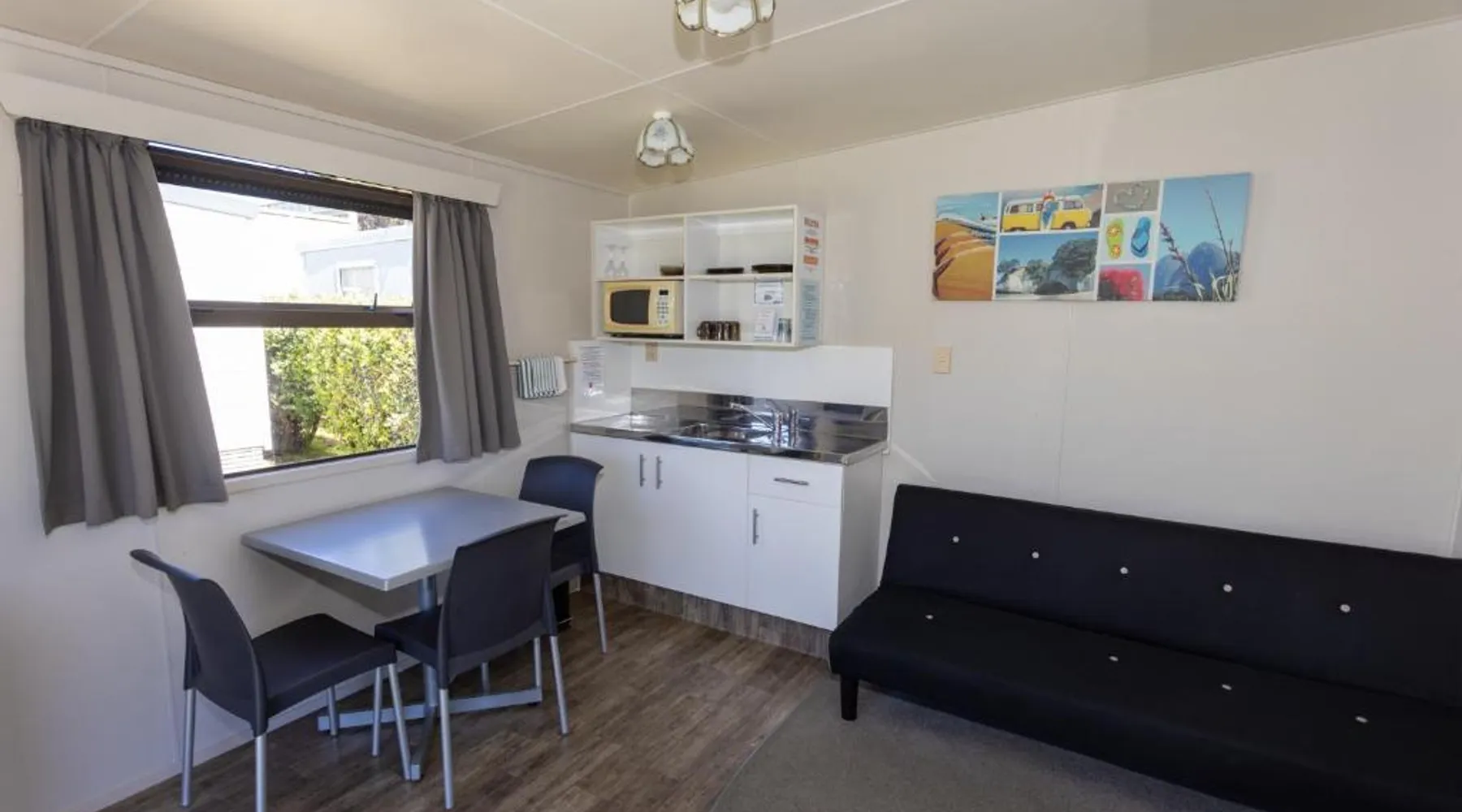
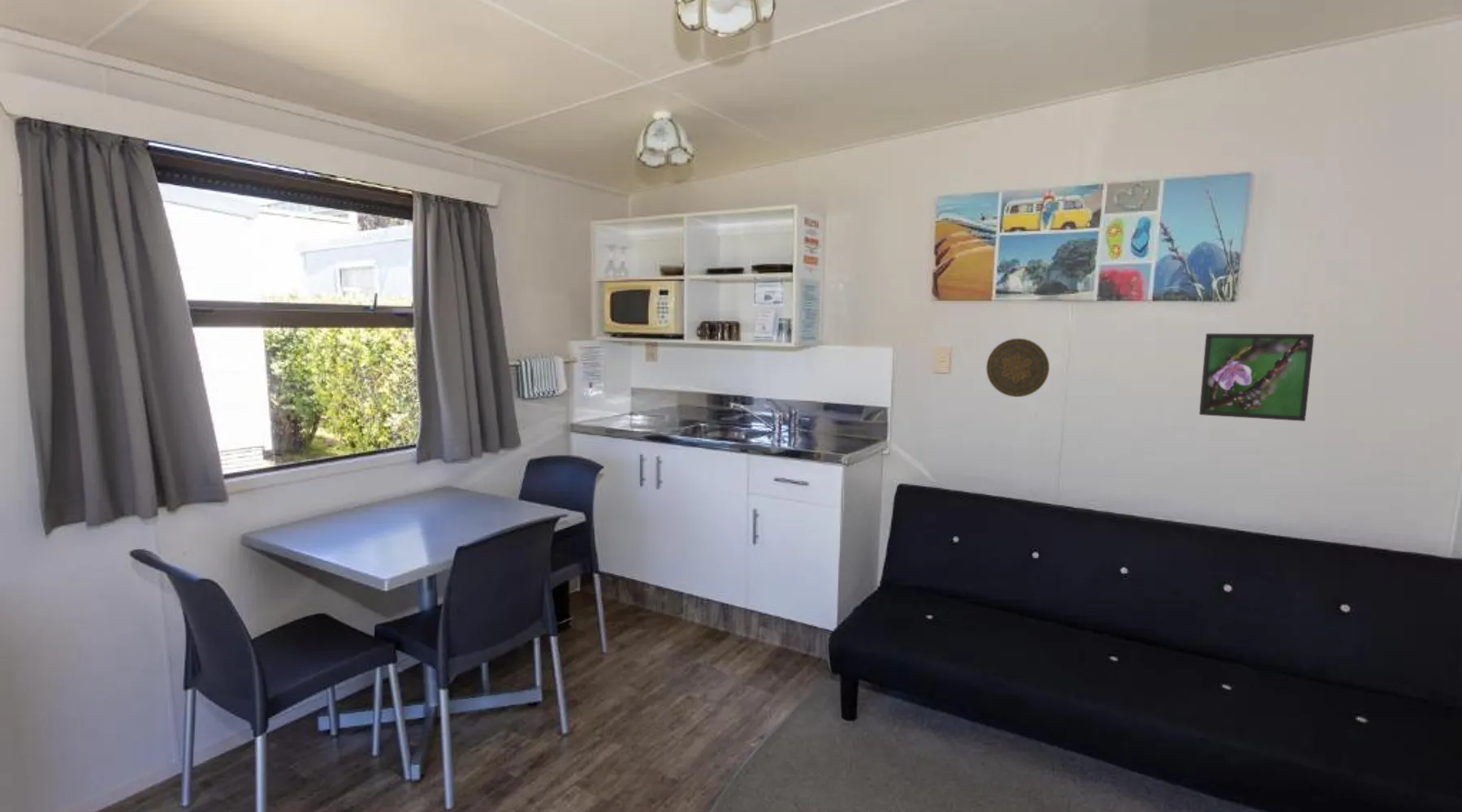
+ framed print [1198,333,1315,422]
+ decorative plate [985,338,1050,398]
